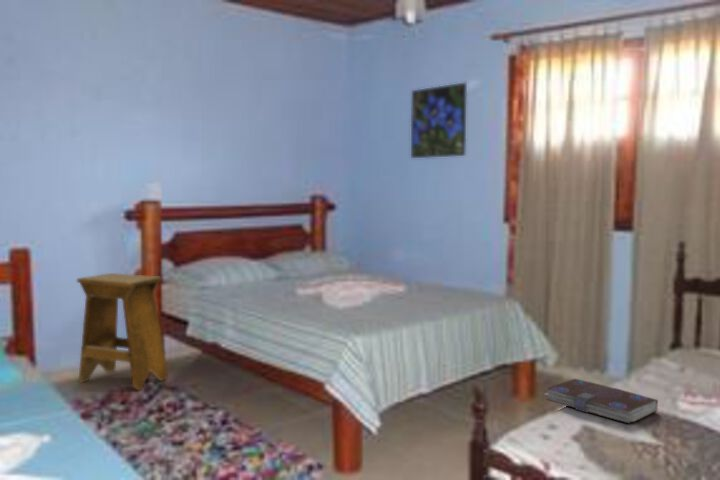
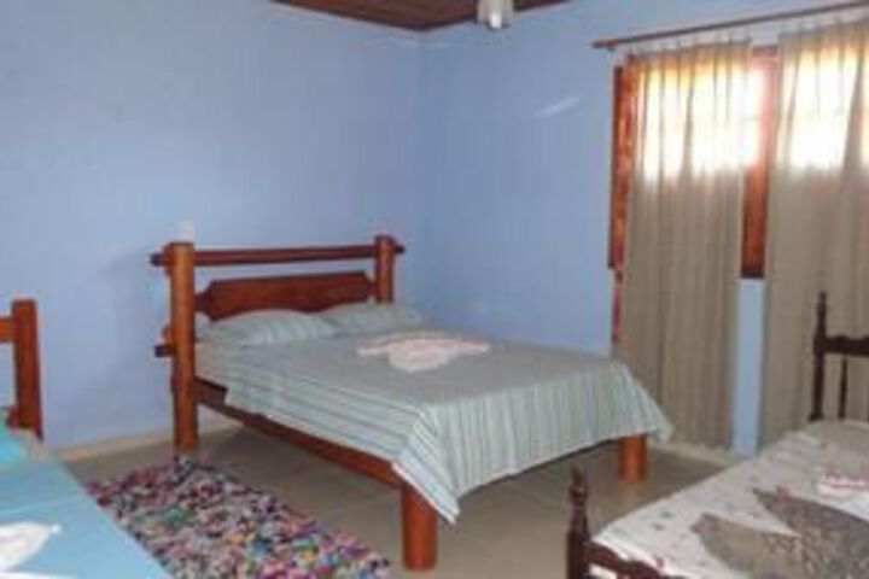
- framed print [410,82,468,159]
- stool [76,272,168,392]
- book [544,378,659,425]
